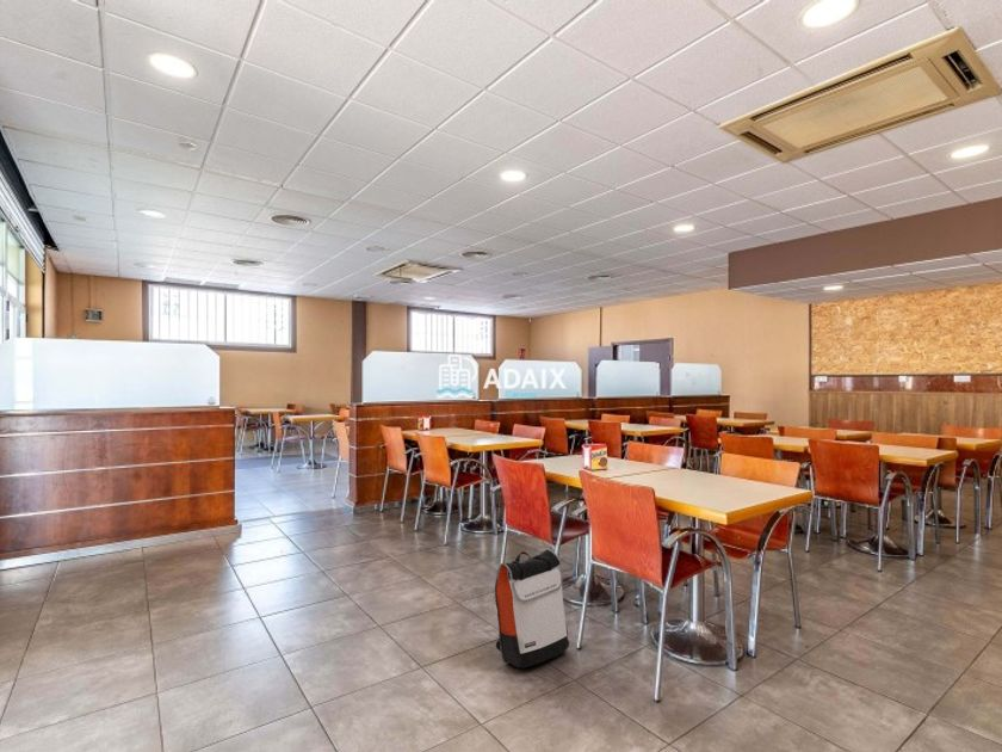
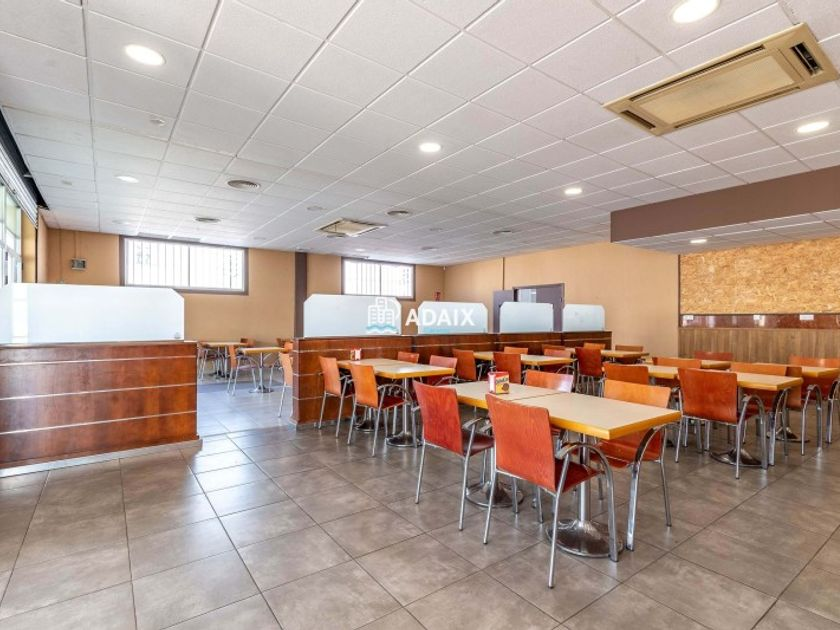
- backpack [494,548,570,668]
